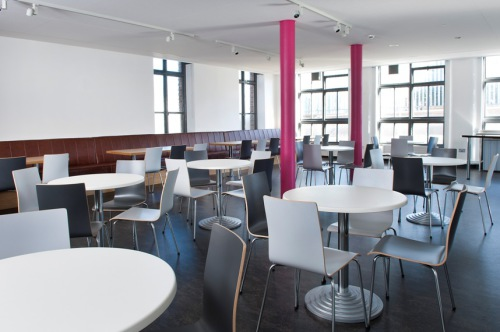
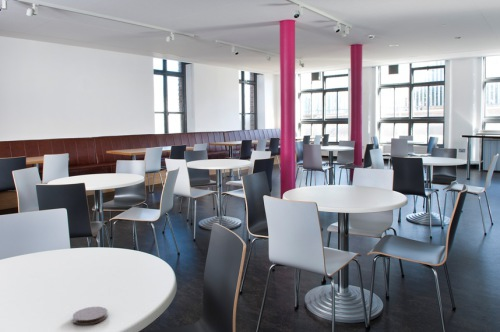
+ coaster [72,306,108,326]
